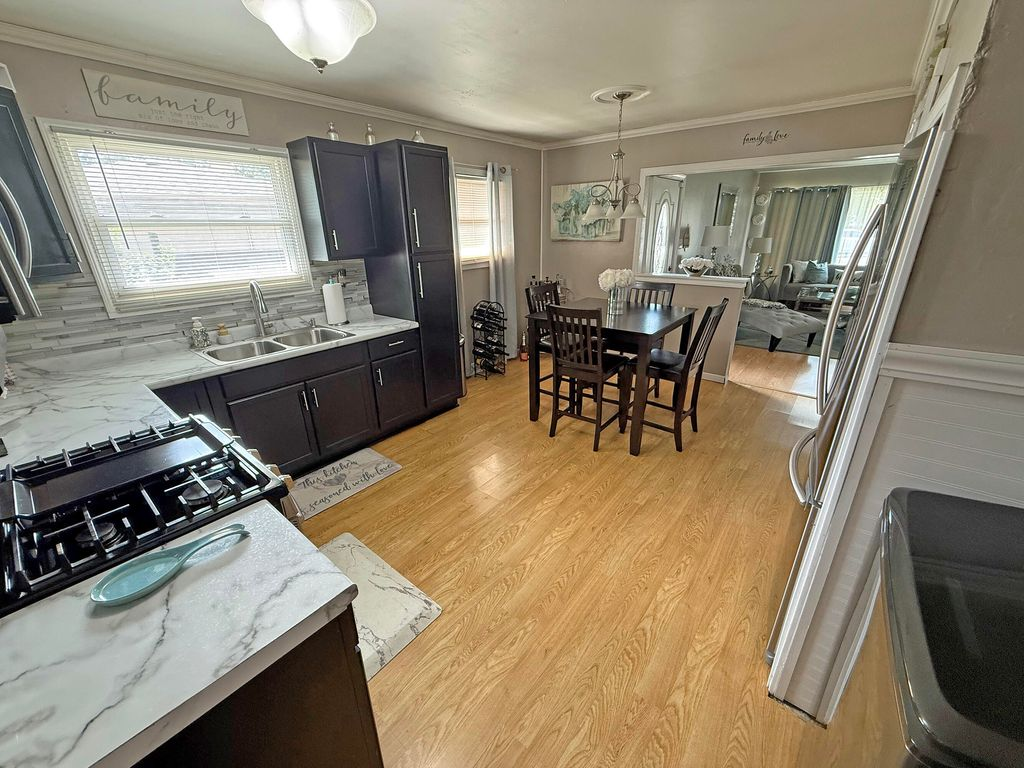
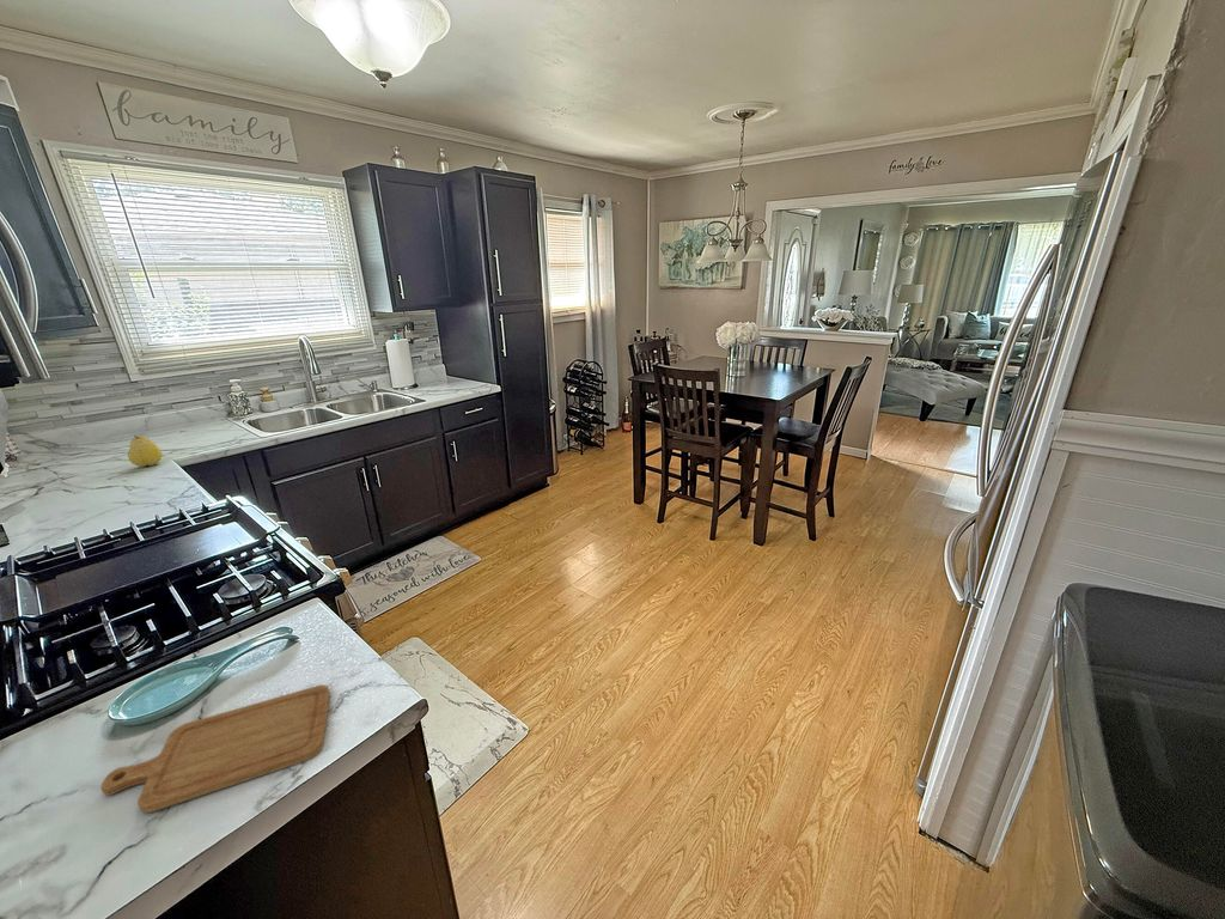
+ fruit [127,434,163,468]
+ chopping board [99,684,331,814]
